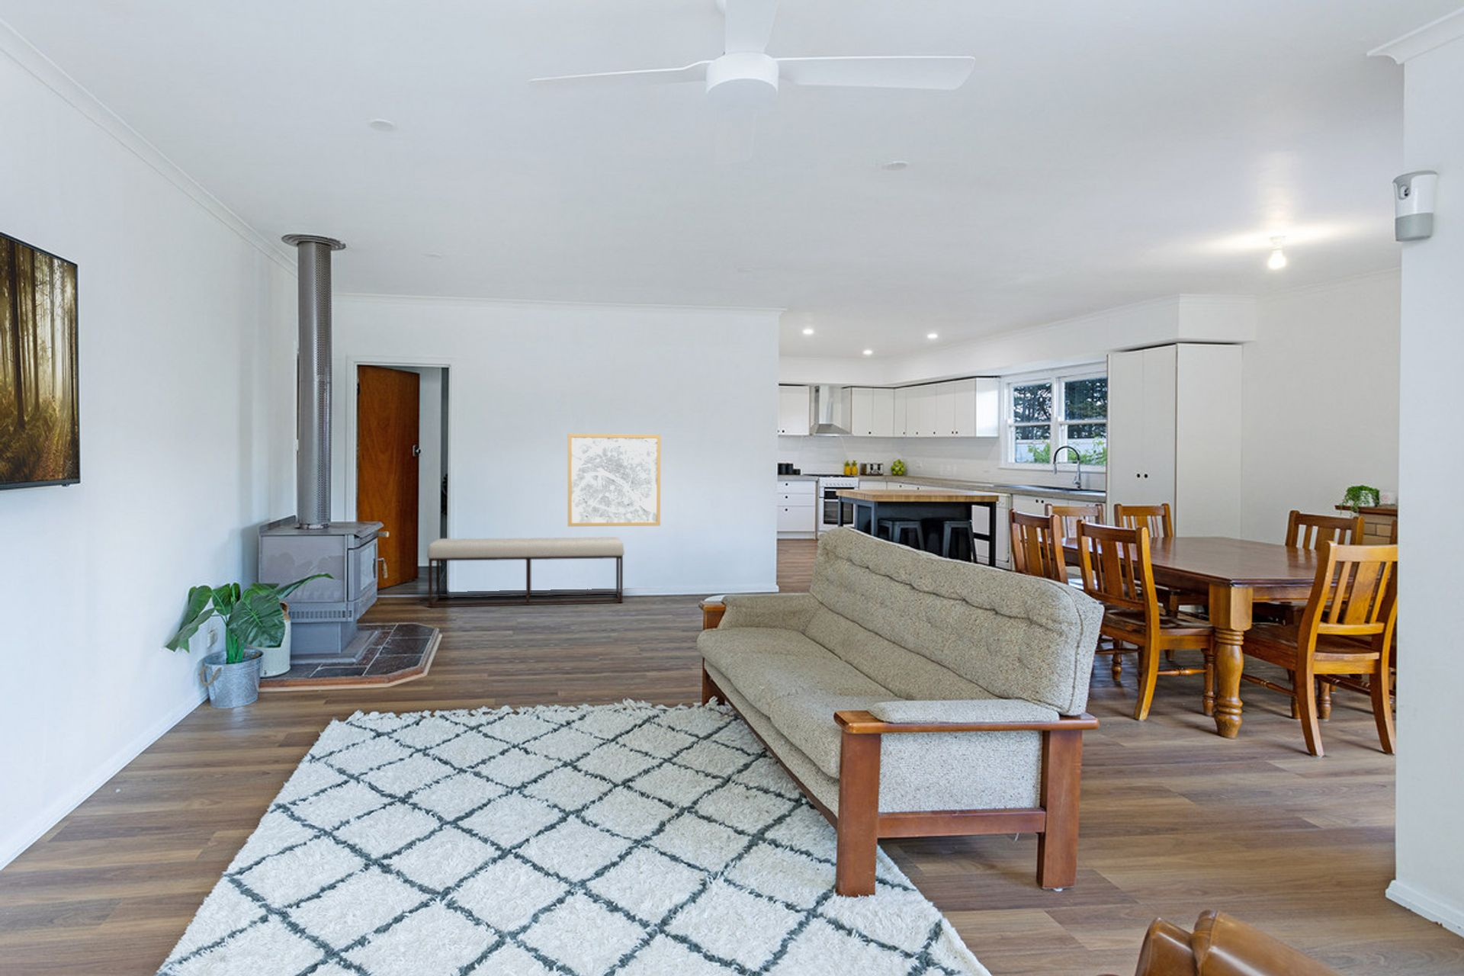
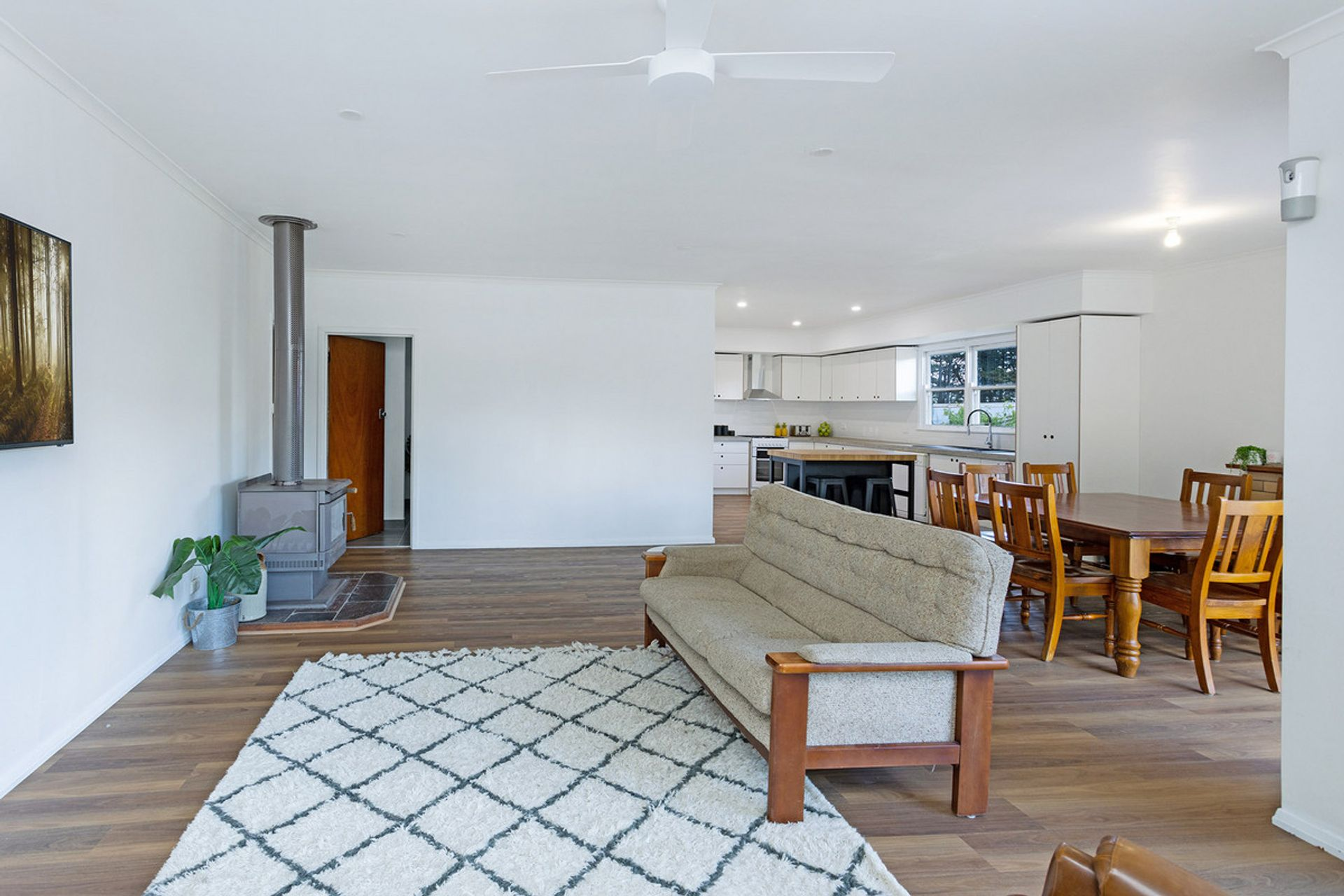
- wall art [568,434,661,527]
- bench [426,536,625,608]
